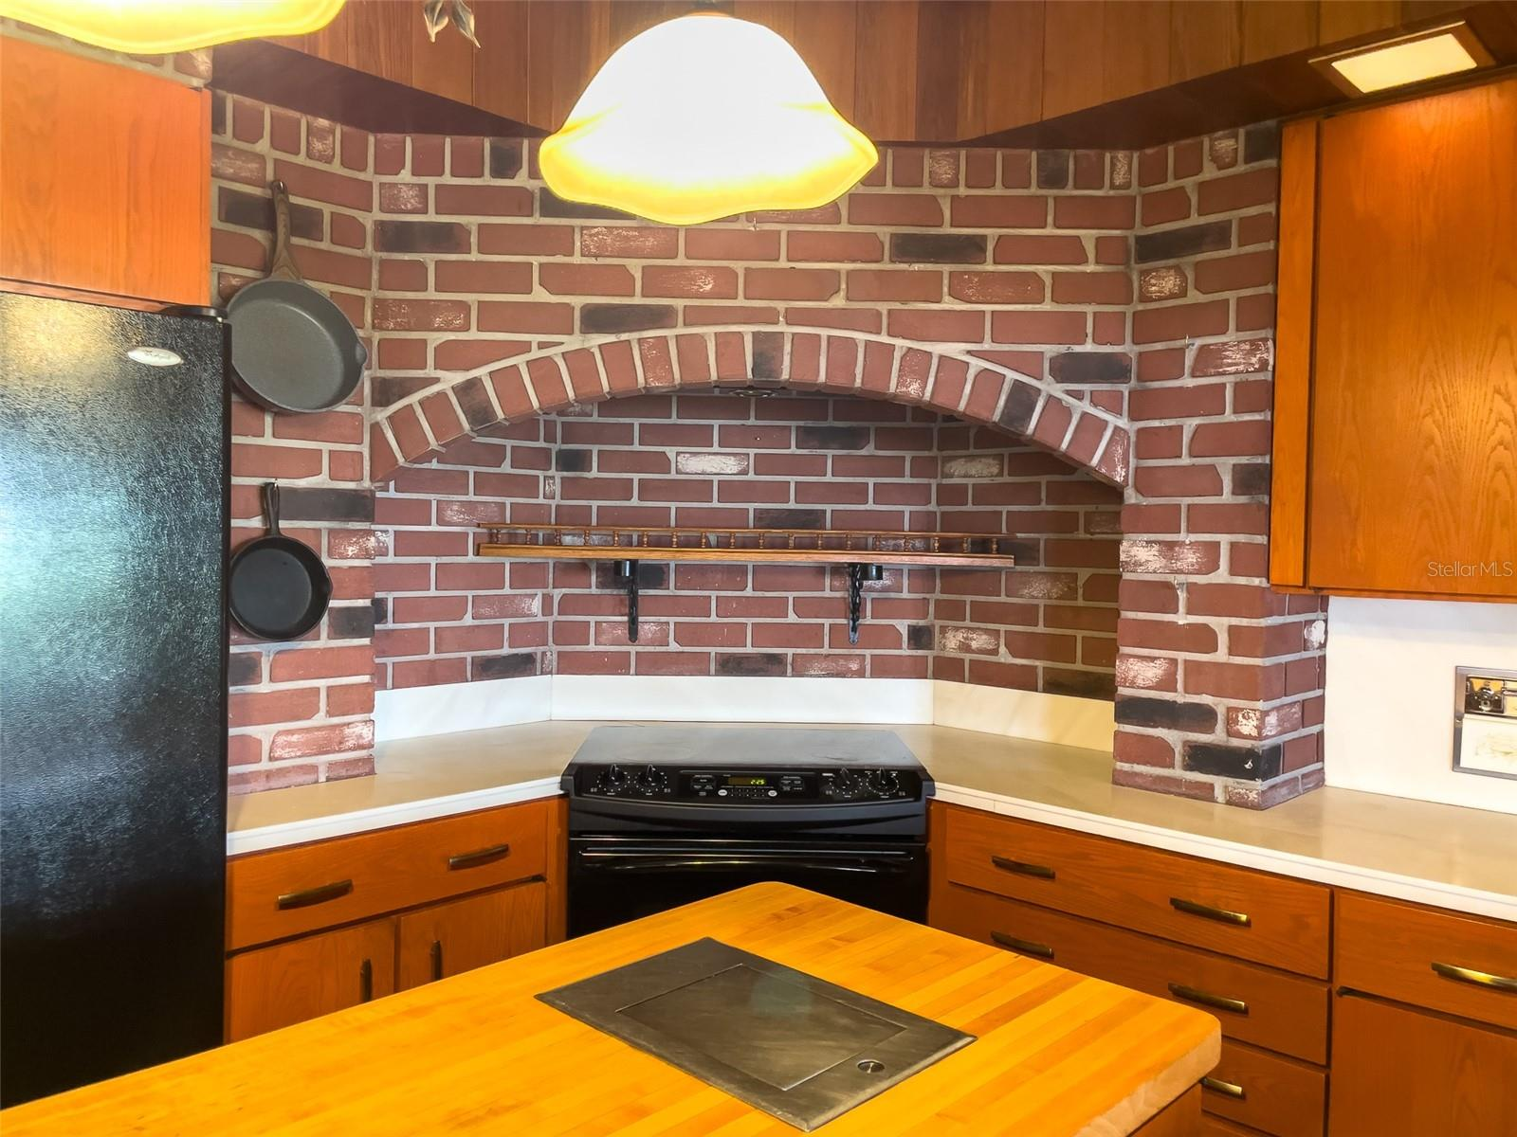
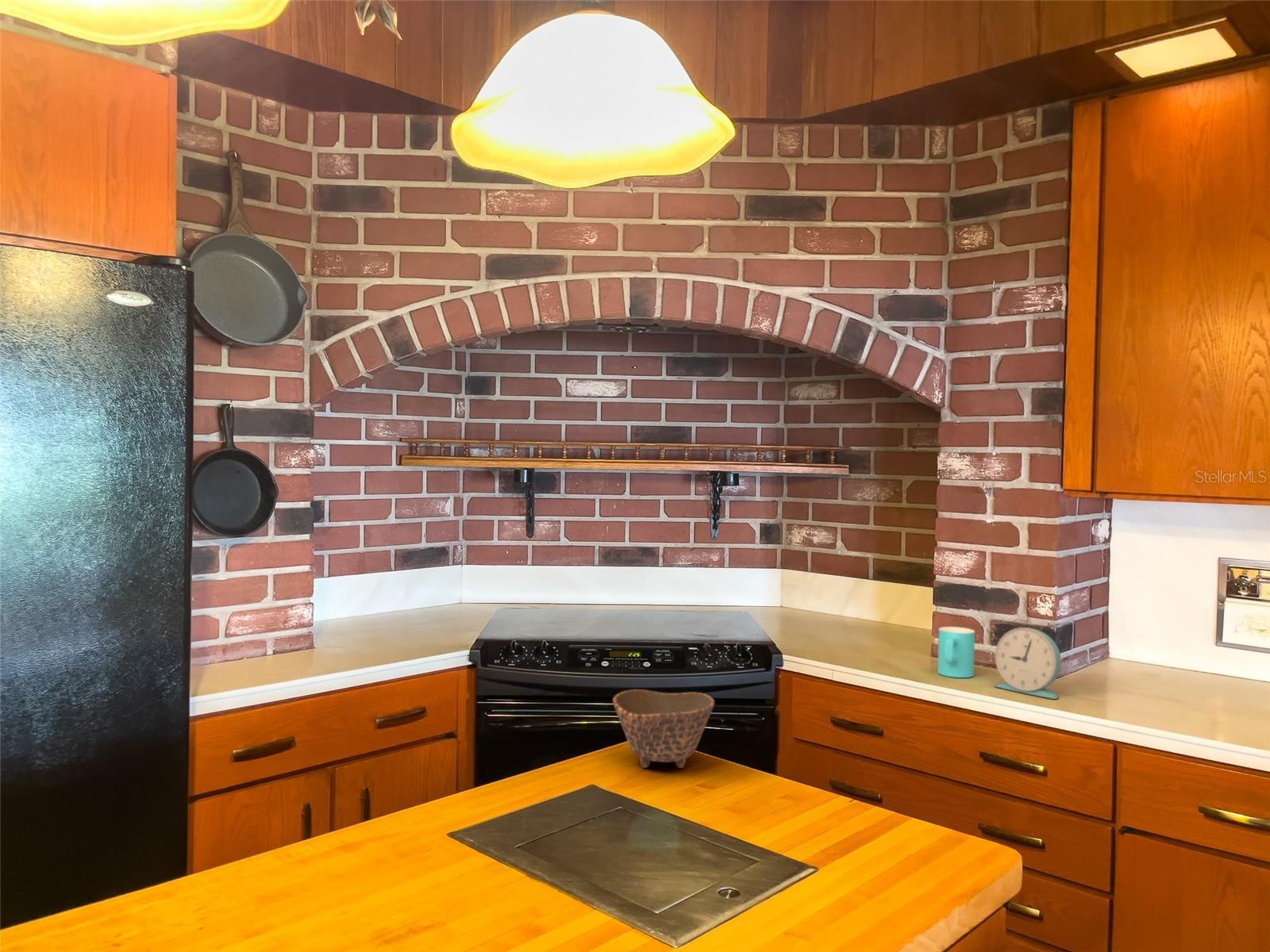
+ cup [937,626,976,678]
+ alarm clock [994,627,1062,700]
+ bowl [612,689,715,769]
